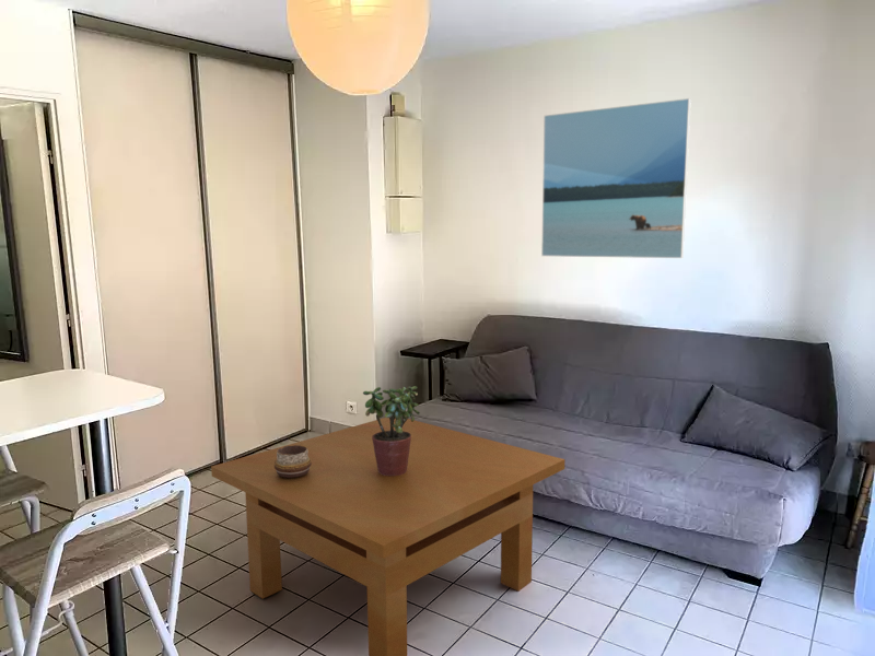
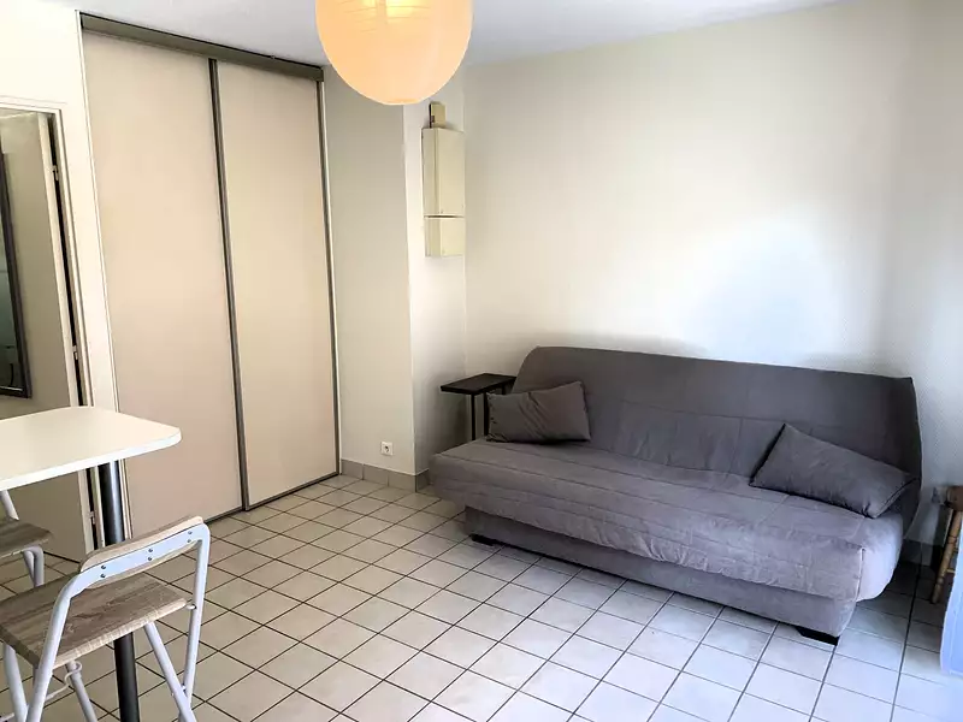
- table [210,417,565,656]
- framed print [540,97,692,259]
- decorative bowl [275,444,312,478]
- potted plant [362,385,421,476]
